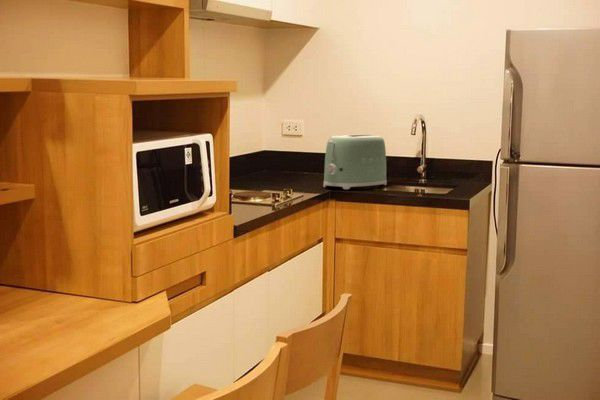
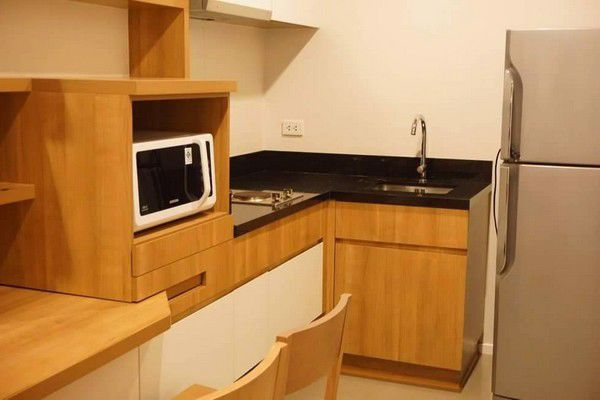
- toaster [323,134,388,190]
